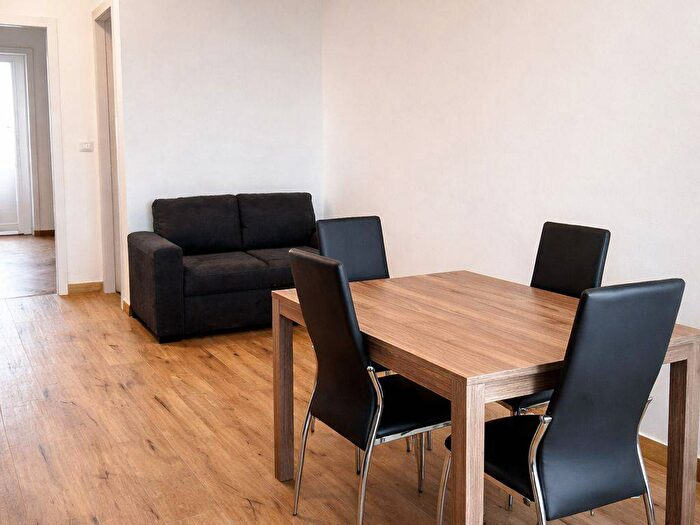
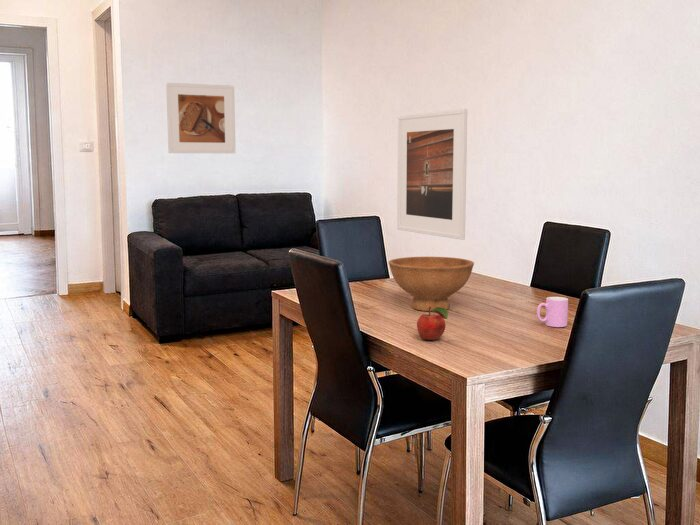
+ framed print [165,82,237,154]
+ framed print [396,108,468,241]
+ fruit [416,307,449,341]
+ cup [536,296,569,328]
+ bowl [388,256,475,312]
